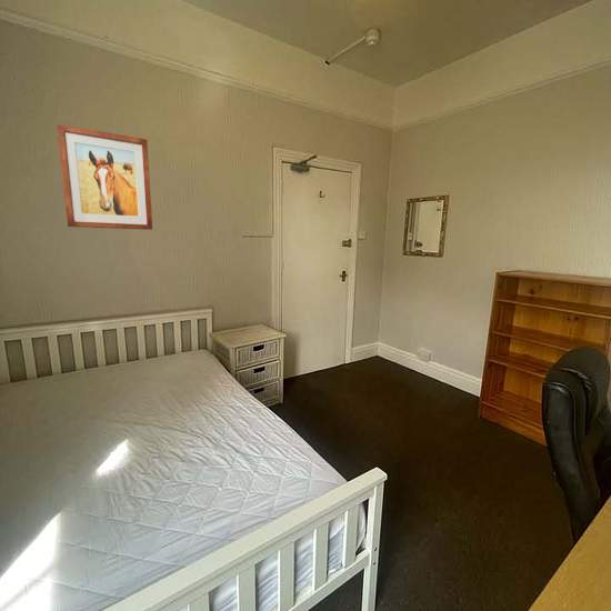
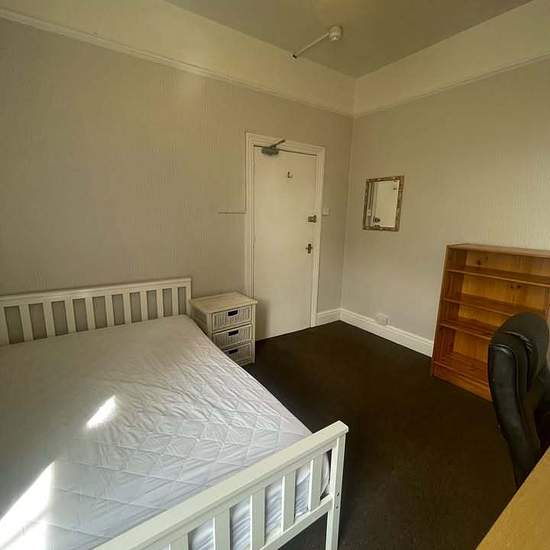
- wall art [56,123,153,231]
